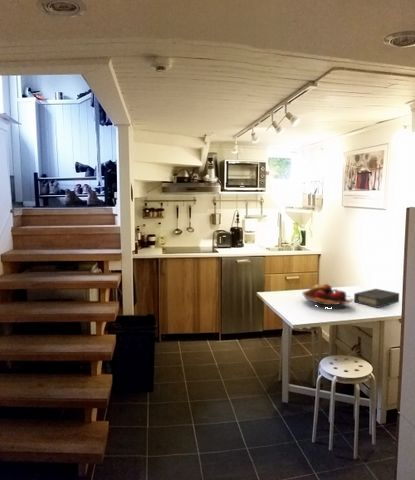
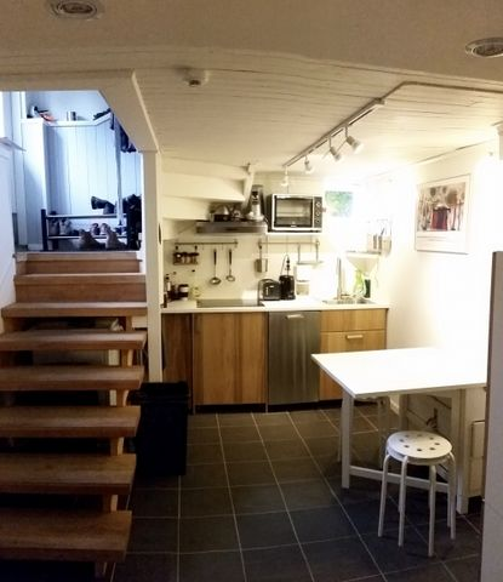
- book [353,288,400,309]
- fruit basket [301,283,354,310]
